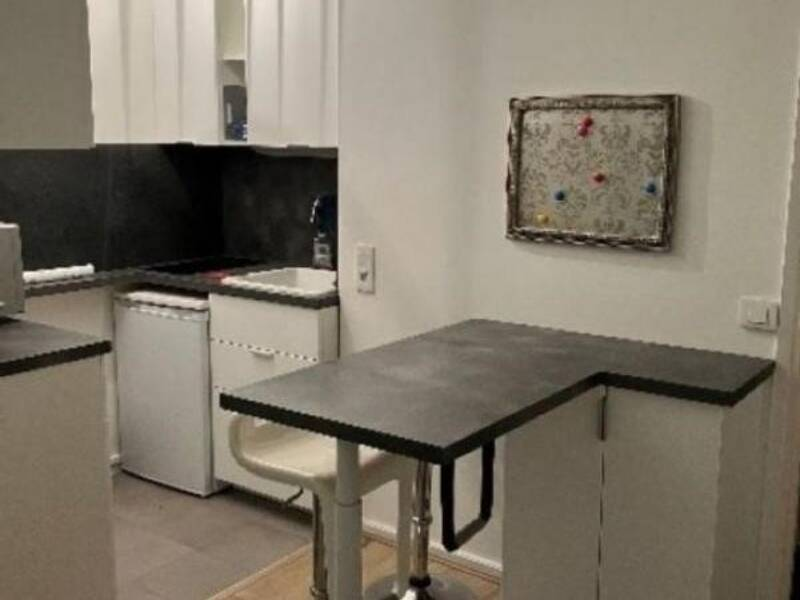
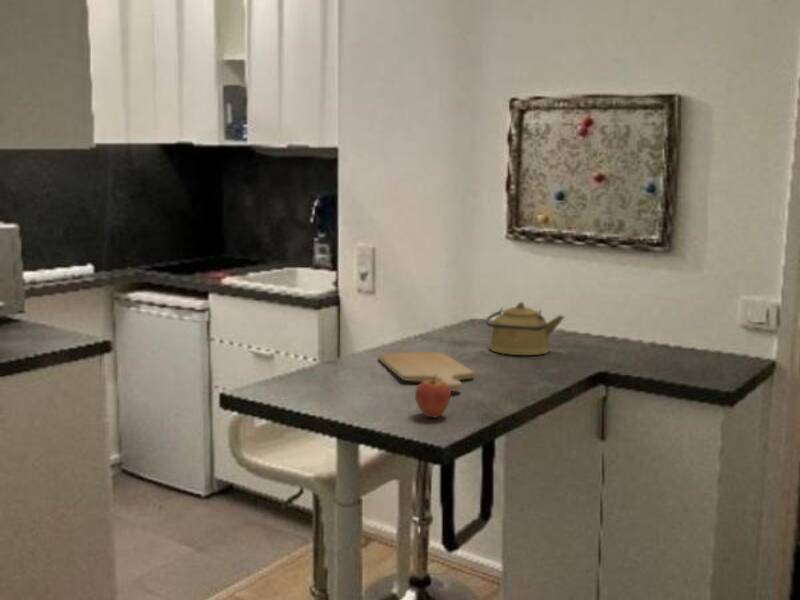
+ kettle [485,301,565,356]
+ chopping board [377,351,475,392]
+ fruit [414,373,452,419]
